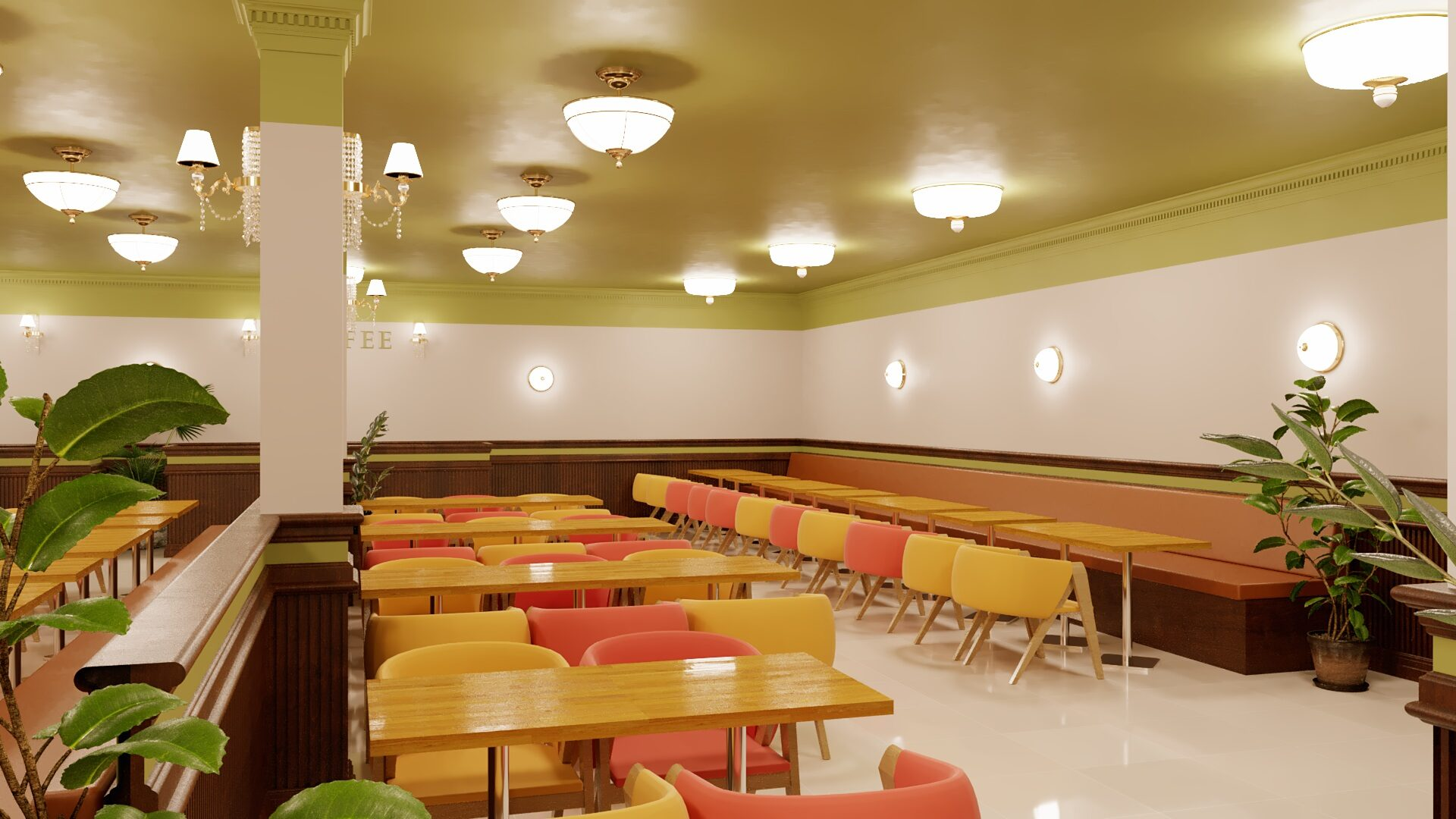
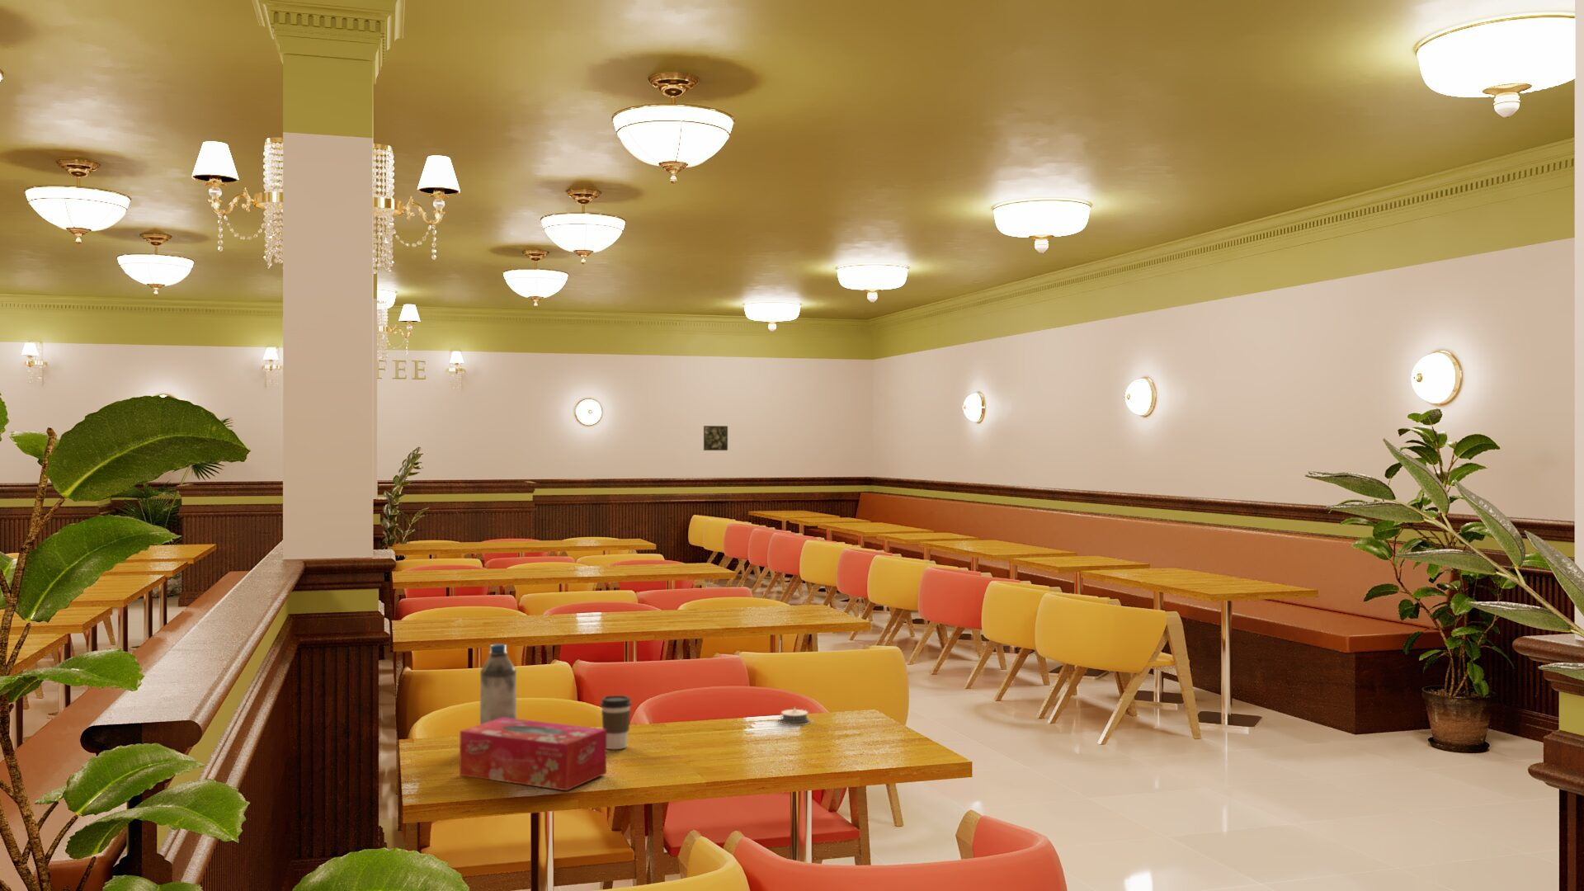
+ tissue box [459,718,607,791]
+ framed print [703,425,729,451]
+ coffee cup [599,695,632,750]
+ water bottle [480,643,517,725]
+ architectural model [776,706,814,726]
